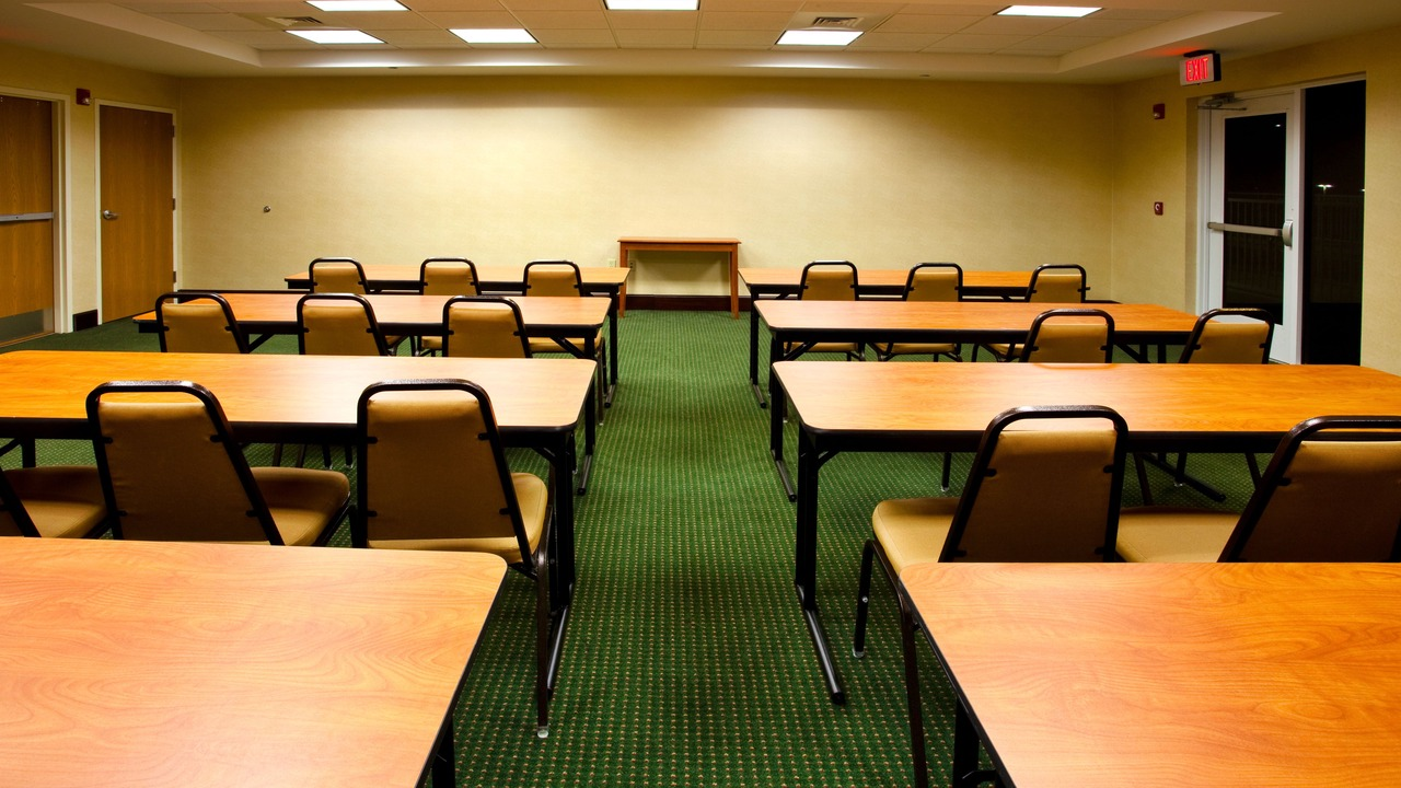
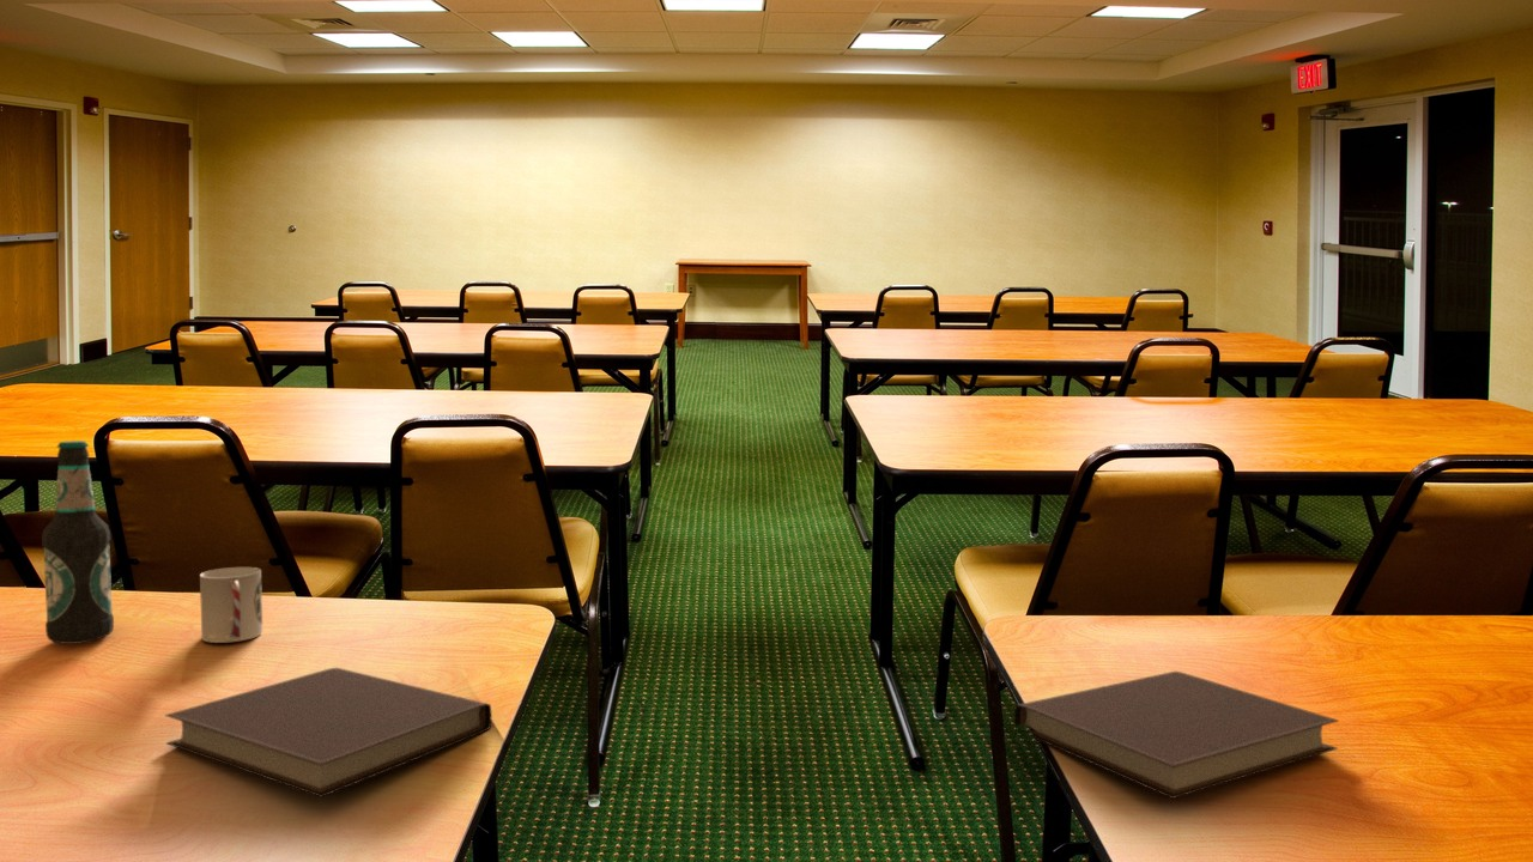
+ notebook [1013,670,1340,800]
+ cup [199,566,263,644]
+ bottle [41,439,115,645]
+ notebook [164,667,492,799]
